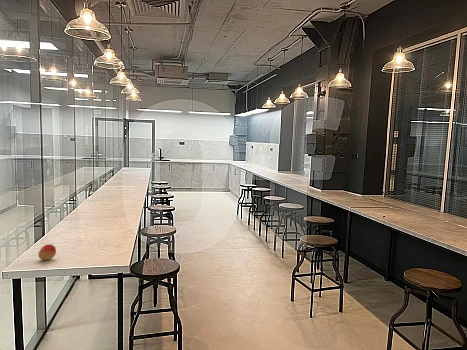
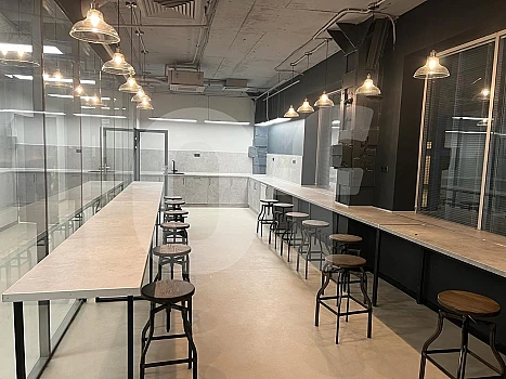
- fruit [37,243,57,261]
